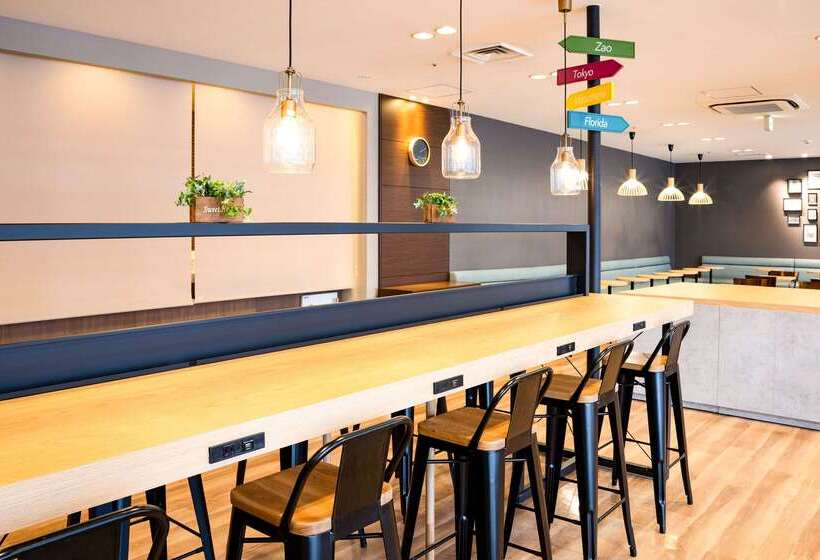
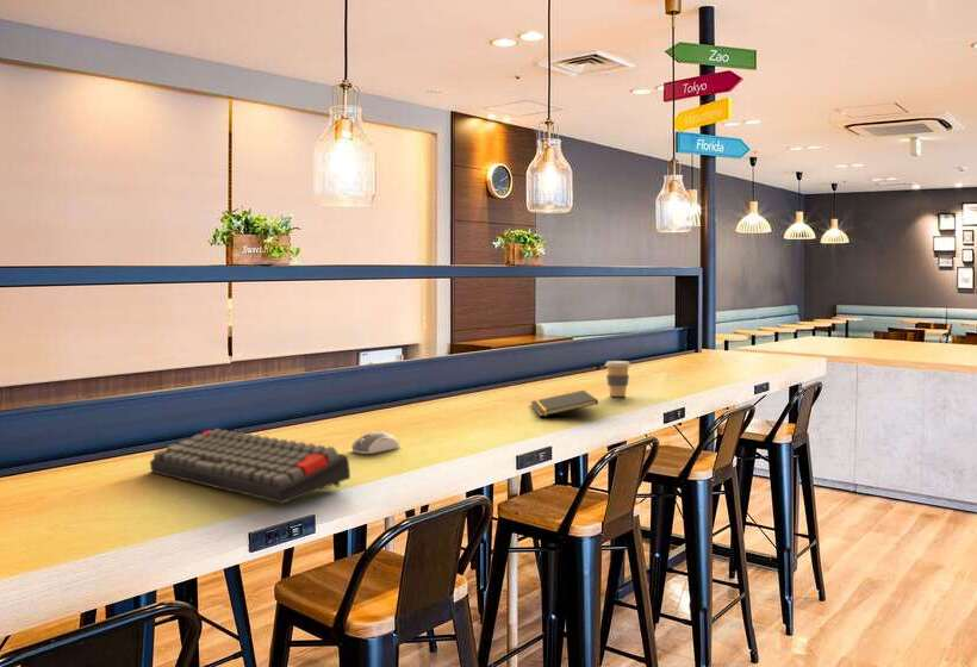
+ keyboard [149,428,351,504]
+ coffee cup [604,360,631,398]
+ computer mouse [350,430,402,455]
+ notepad [529,389,599,418]
